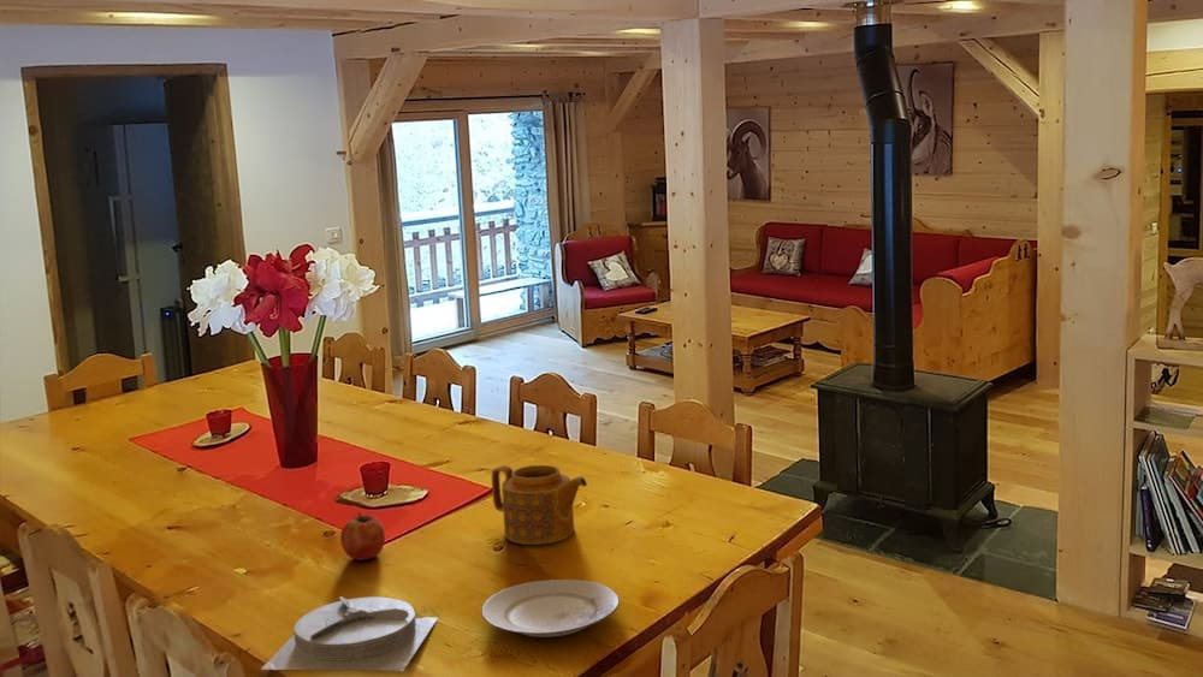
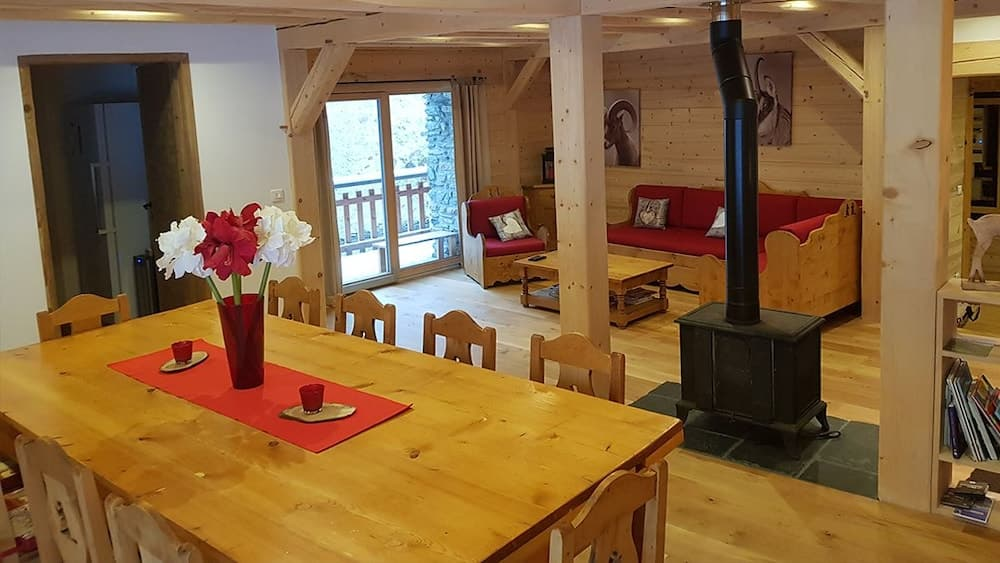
- fruit [339,511,386,562]
- teapot [491,464,588,546]
- plate [480,578,621,639]
- plate [260,595,439,672]
